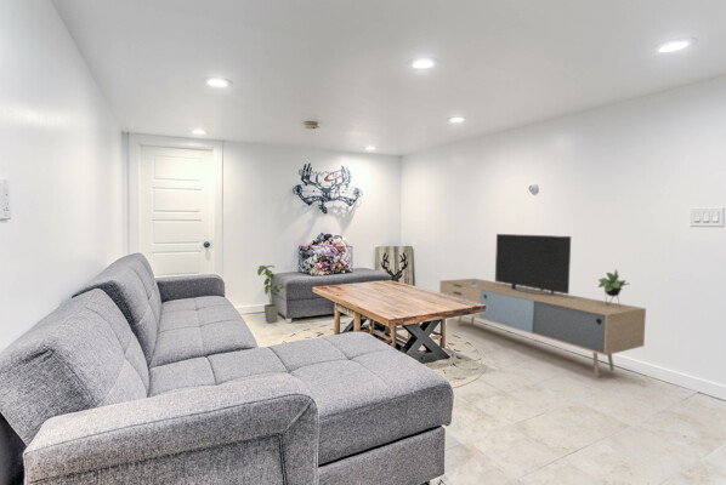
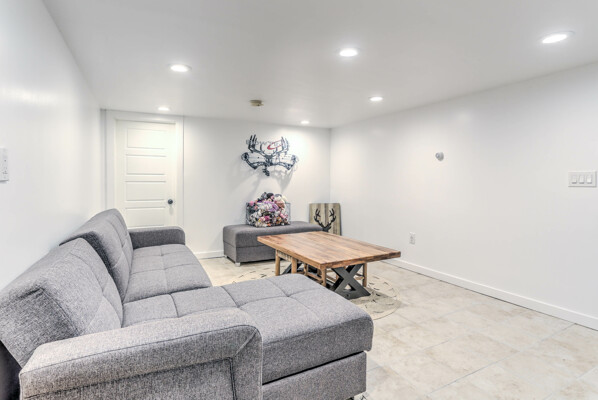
- house plant [256,264,288,324]
- media console [438,233,647,377]
